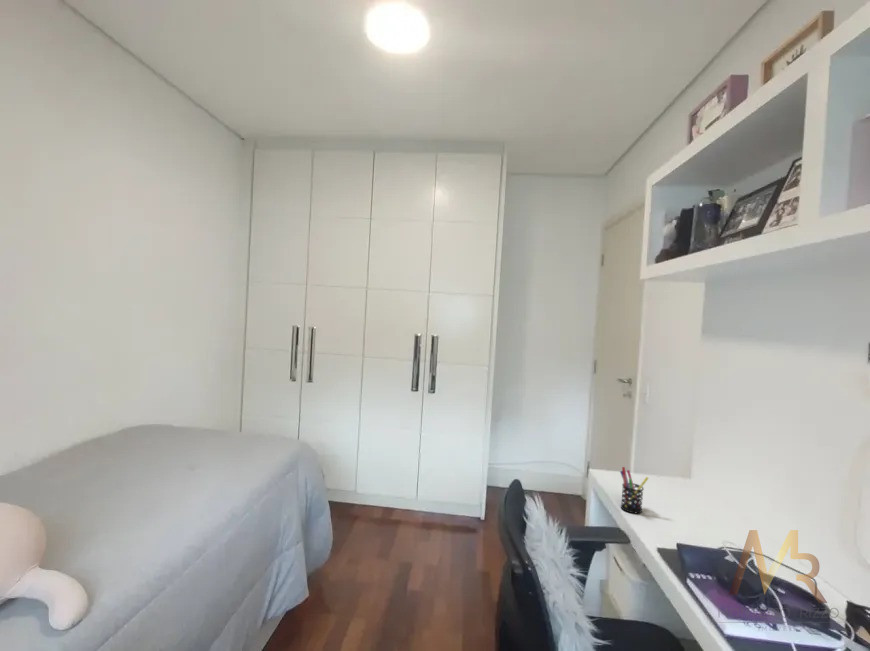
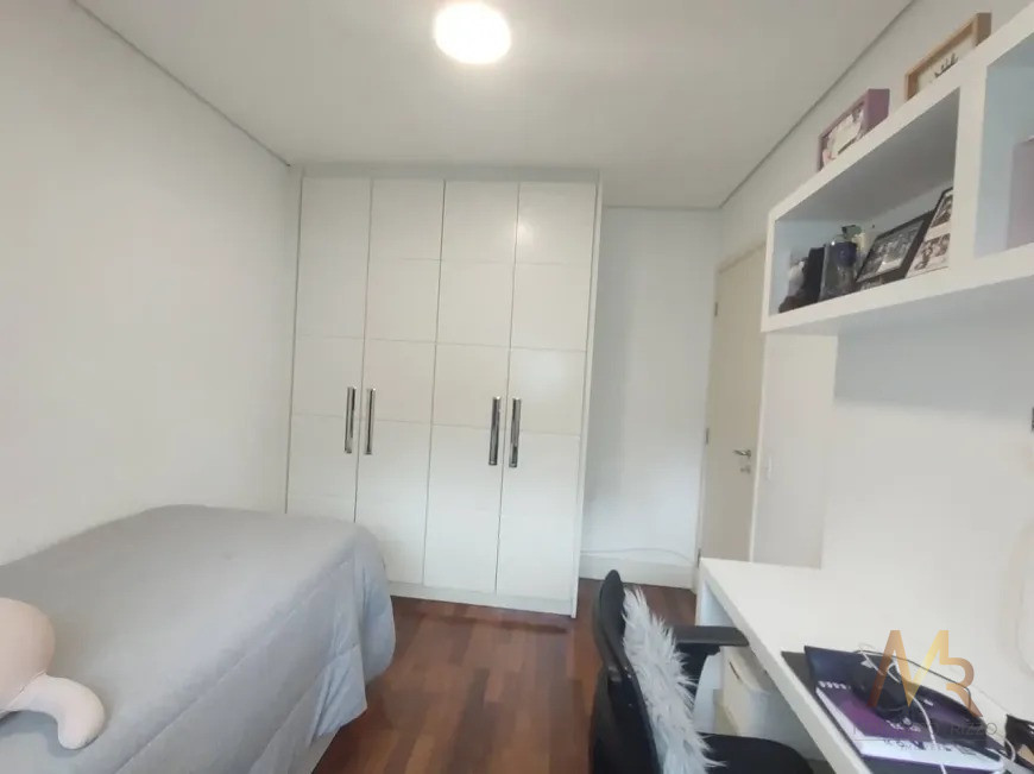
- pen holder [619,466,649,514]
